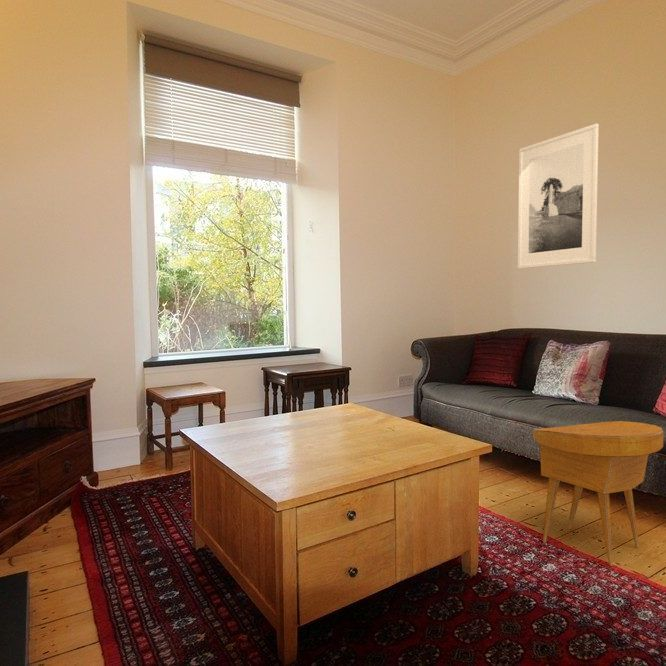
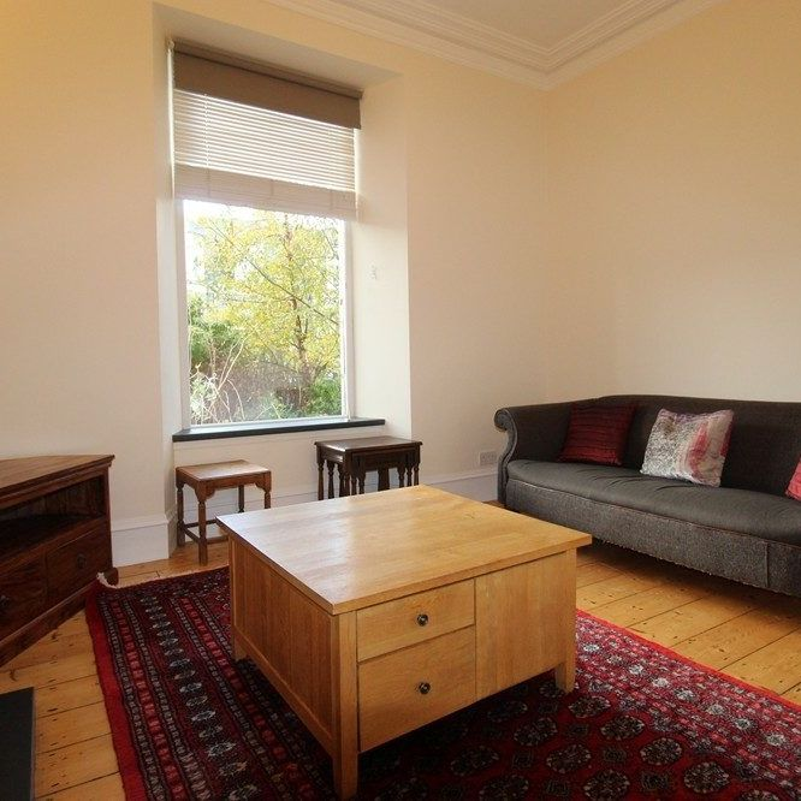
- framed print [517,123,600,270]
- side table [532,420,665,567]
